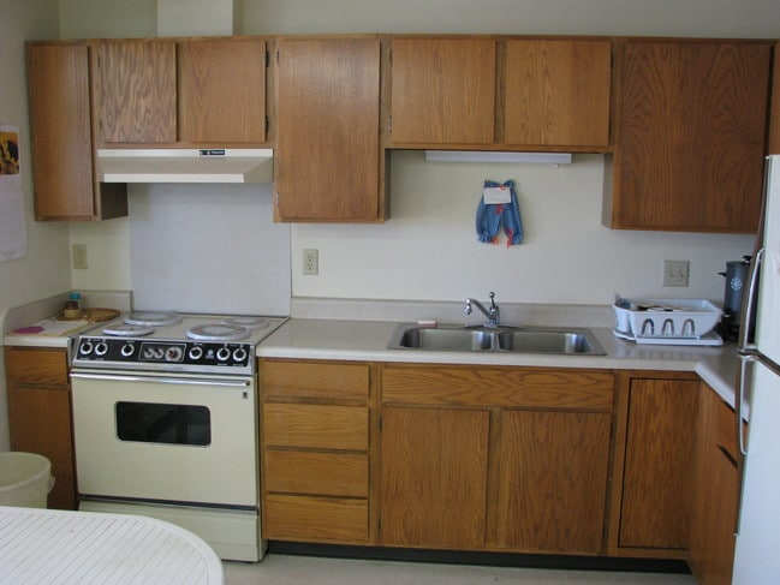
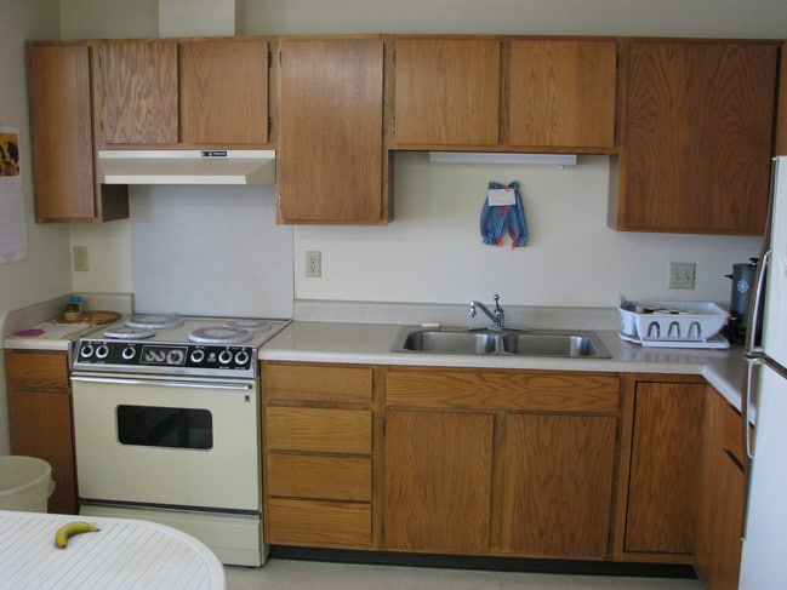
+ banana [55,521,101,549]
